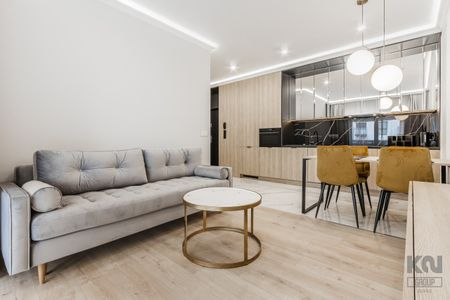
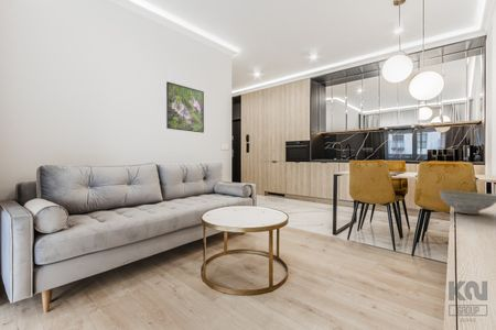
+ decorative bowl [438,190,496,216]
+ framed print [165,81,205,134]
